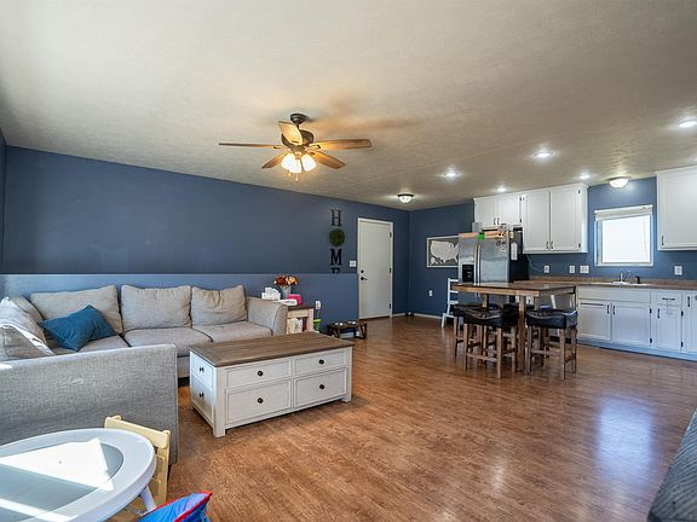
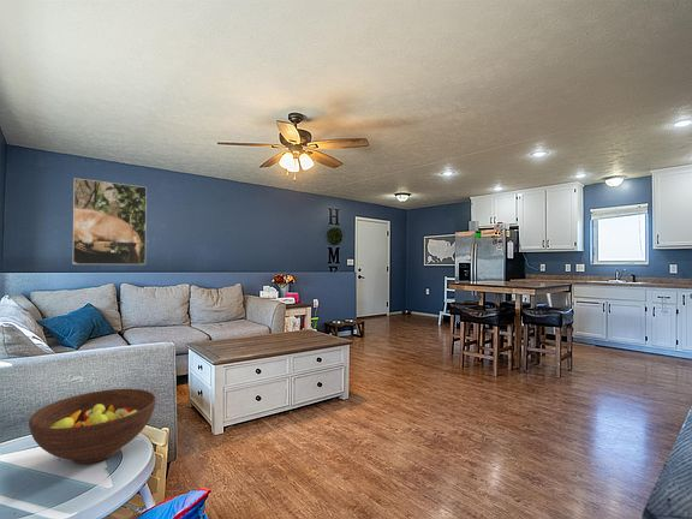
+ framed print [72,177,148,266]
+ fruit bowl [28,388,157,465]
